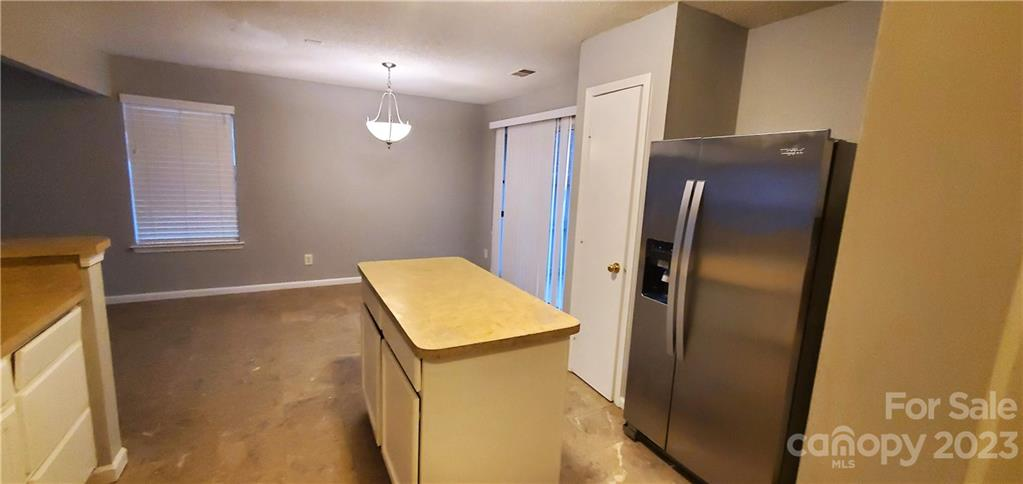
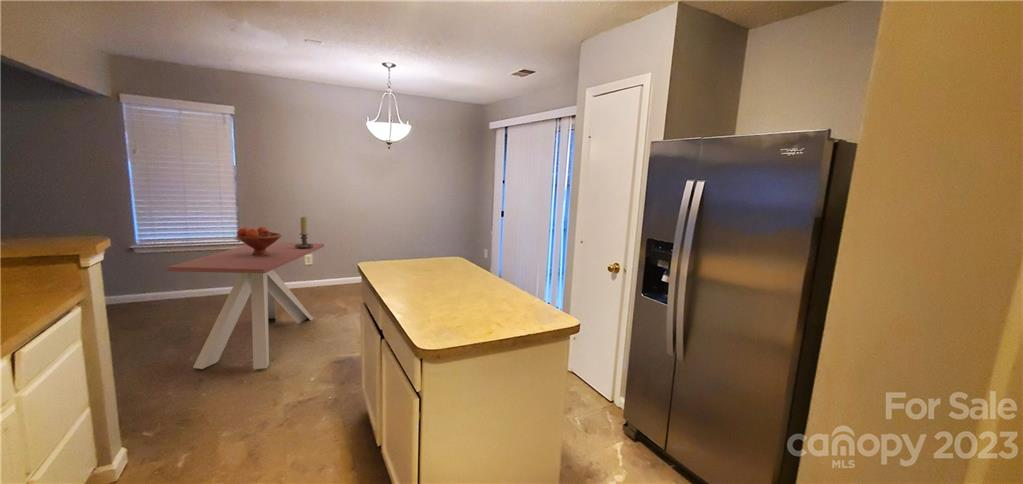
+ dining table [166,241,325,370]
+ candle holder [295,216,314,249]
+ fruit bowl [235,226,283,256]
